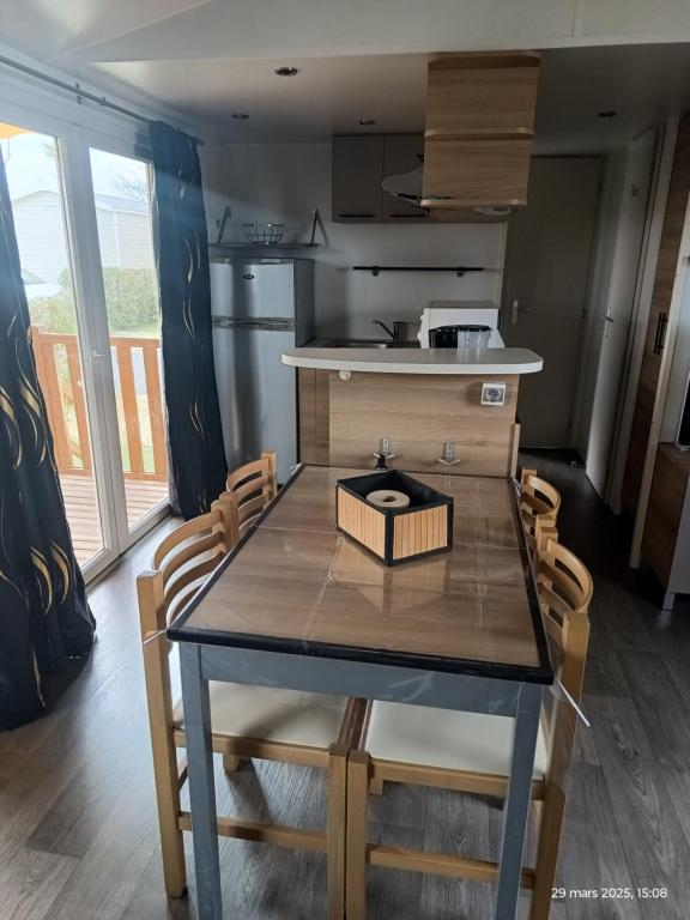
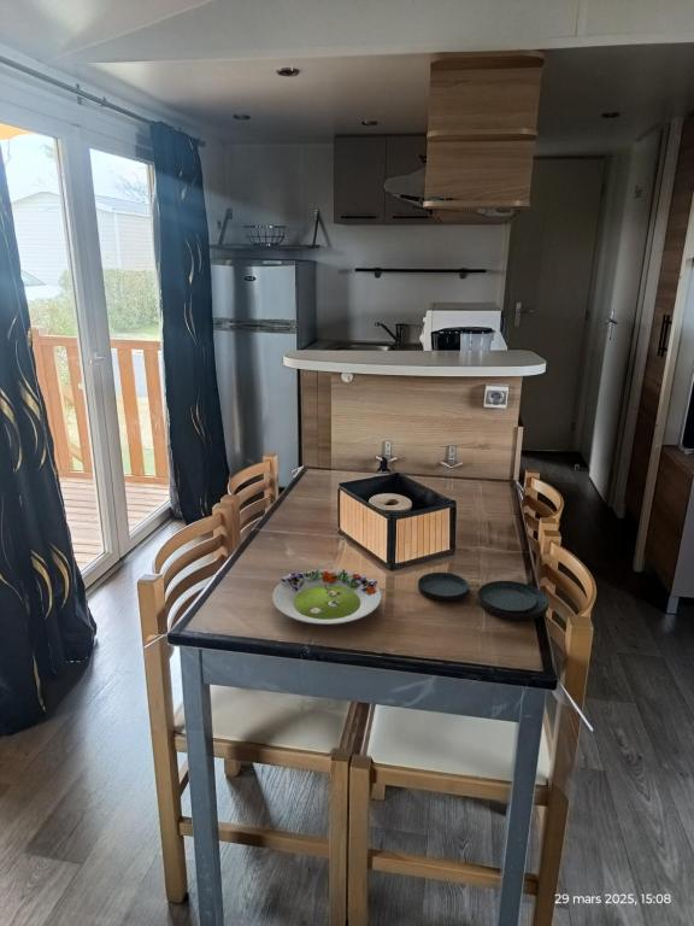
+ salad plate [271,568,382,626]
+ plate [417,572,549,621]
